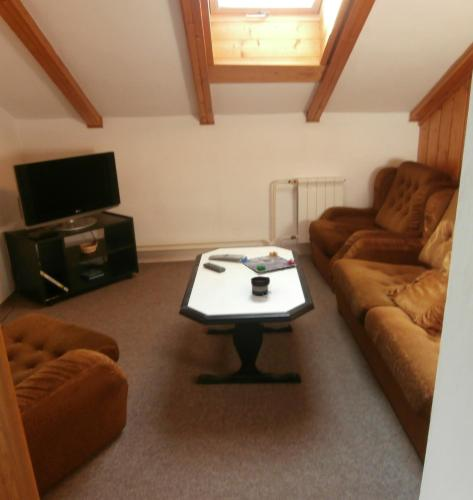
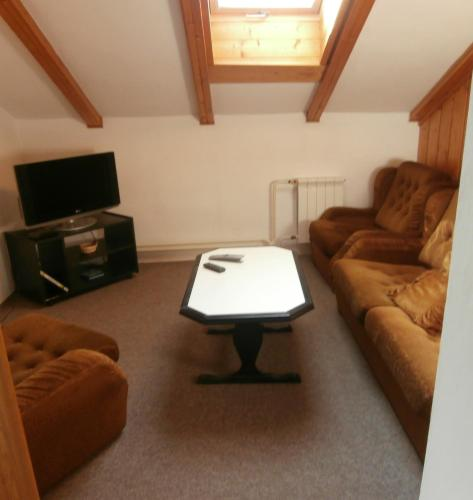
- board game [239,250,297,273]
- mug [250,275,271,296]
